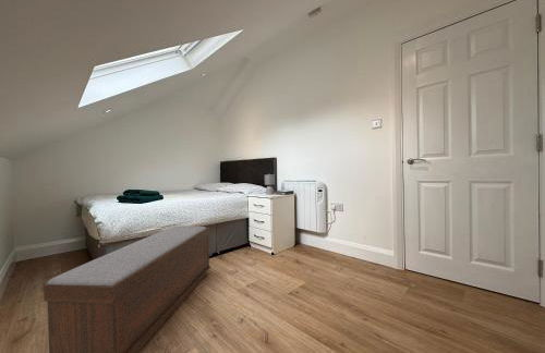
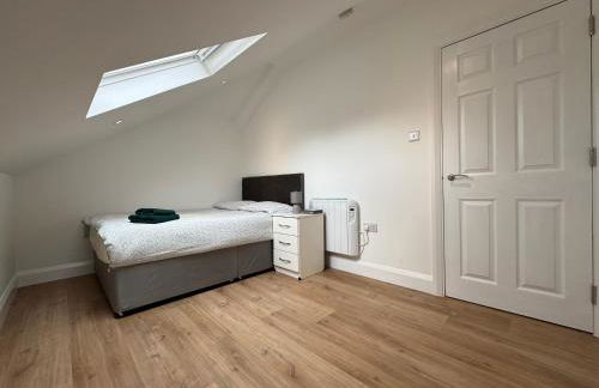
- bench [43,224,211,353]
